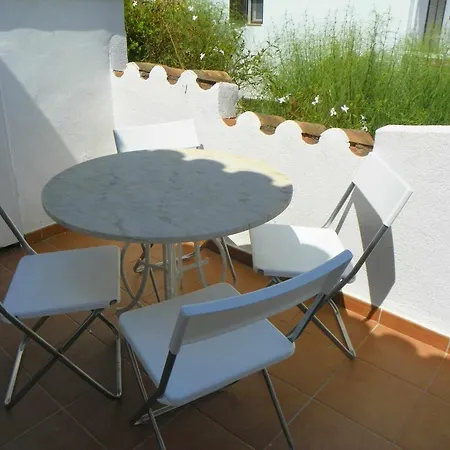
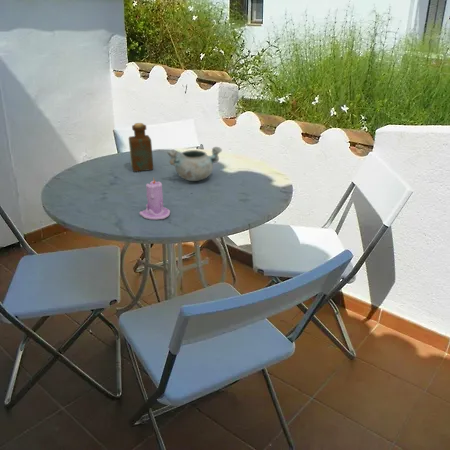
+ bottle [128,122,154,173]
+ decorative bowl [166,146,223,182]
+ candle [138,177,171,221]
